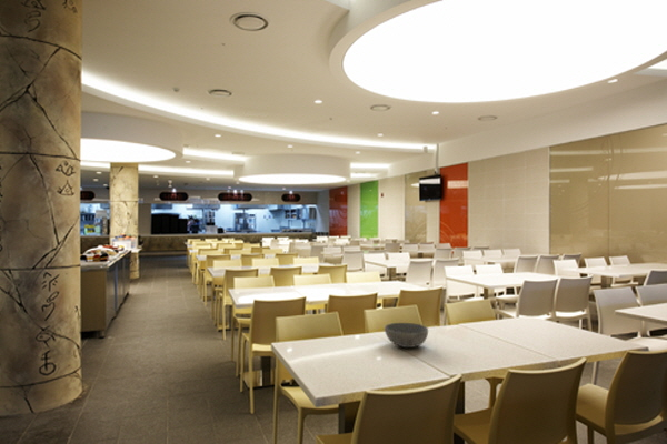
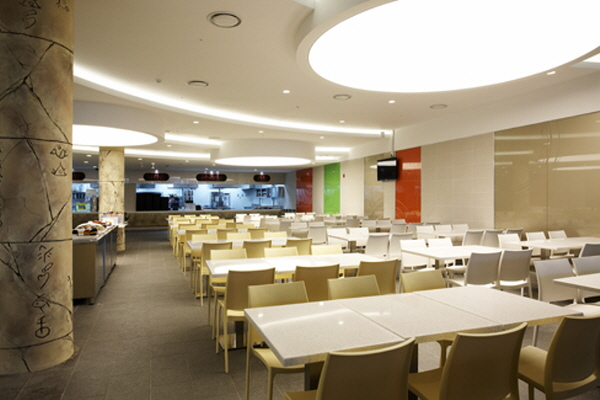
- bowl [384,322,429,349]
